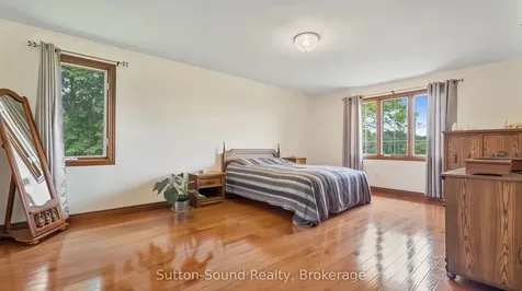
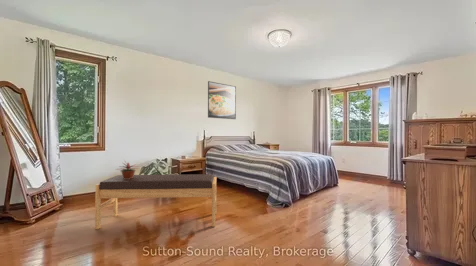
+ bench [94,173,217,230]
+ potted plant [116,159,139,179]
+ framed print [207,80,237,120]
